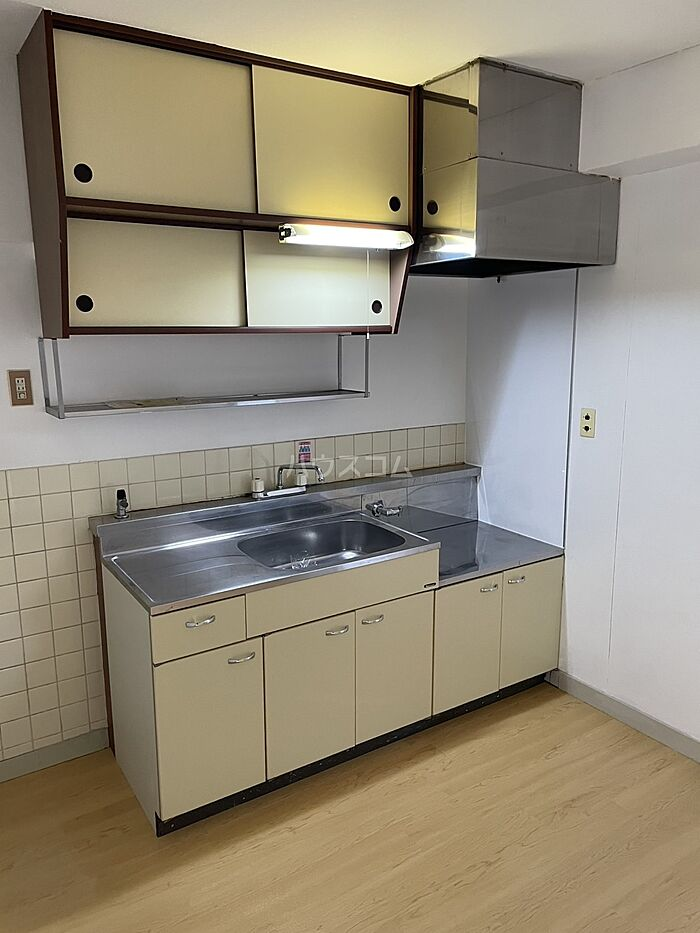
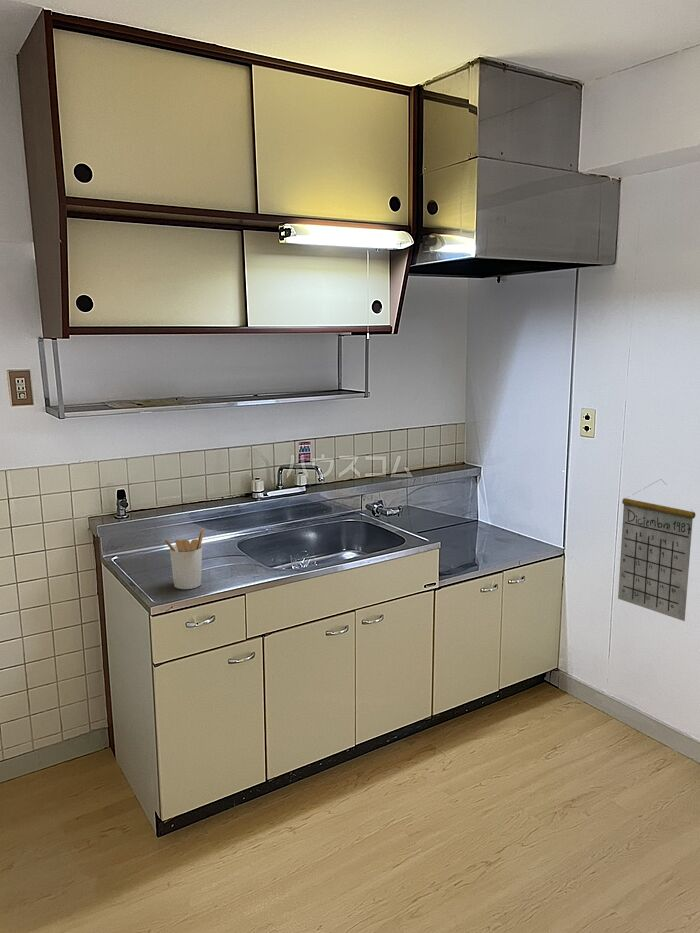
+ utensil holder [162,527,205,590]
+ calendar [617,478,696,622]
